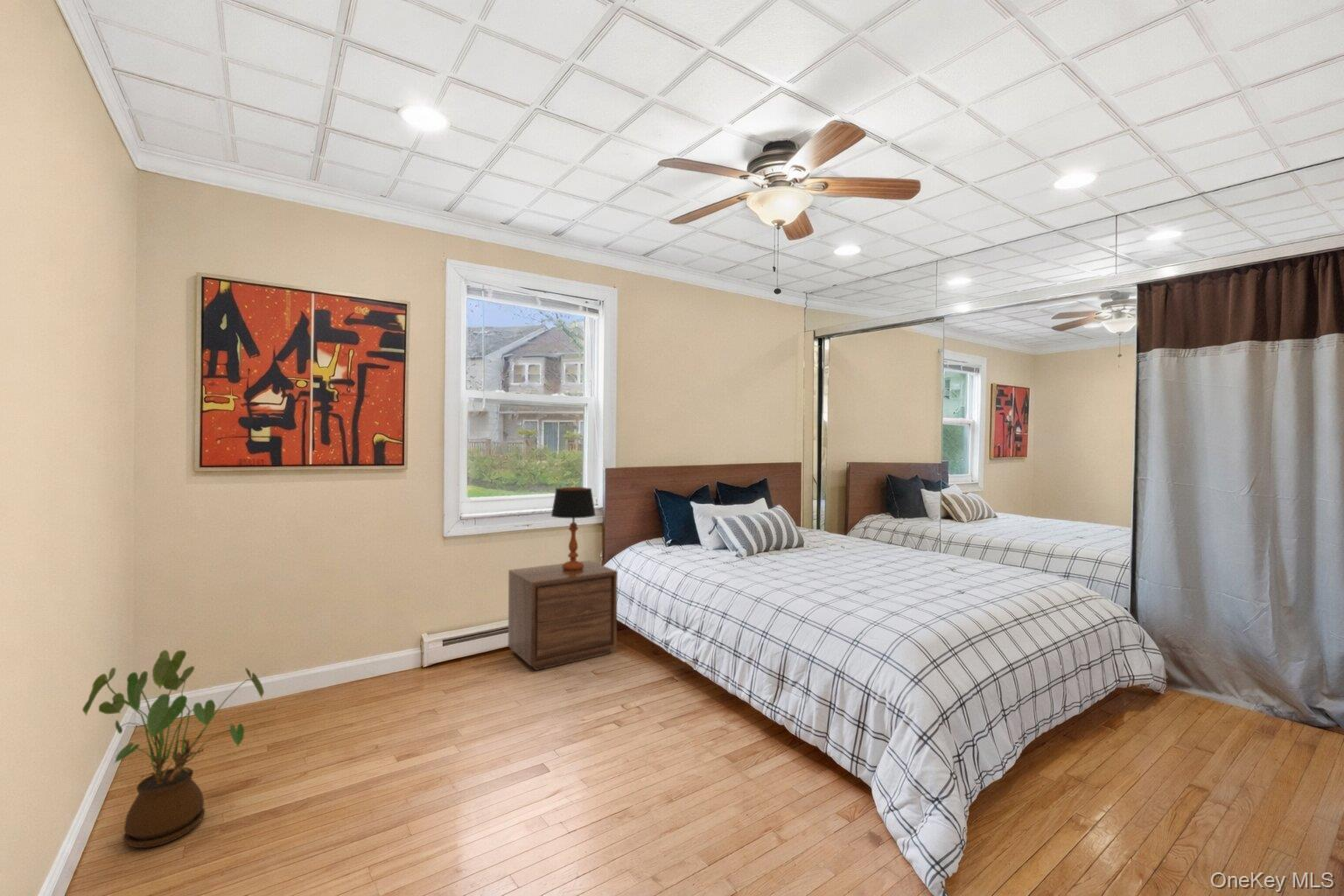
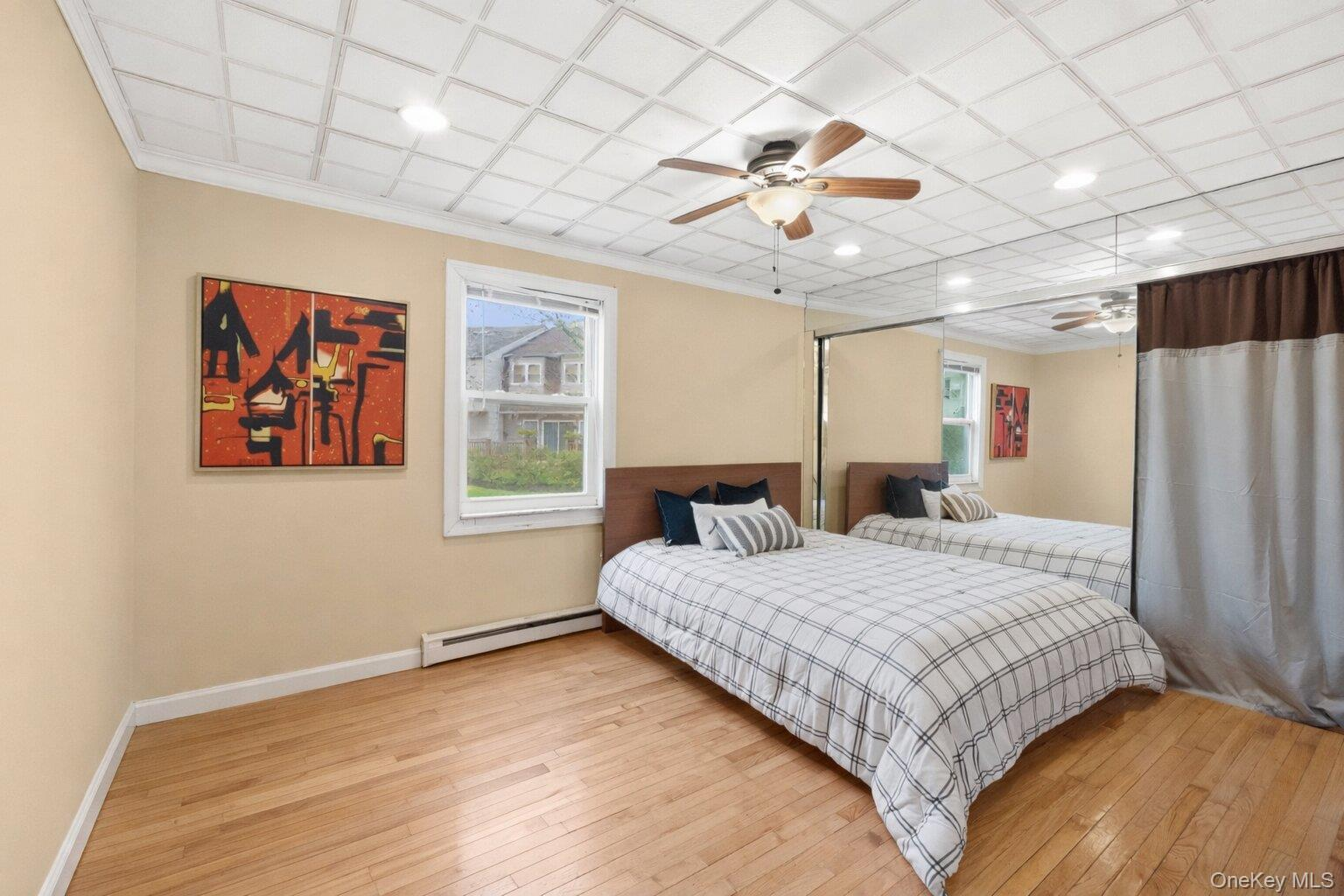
- house plant [81,649,265,849]
- table lamp [550,486,597,570]
- nightstand [507,559,619,671]
